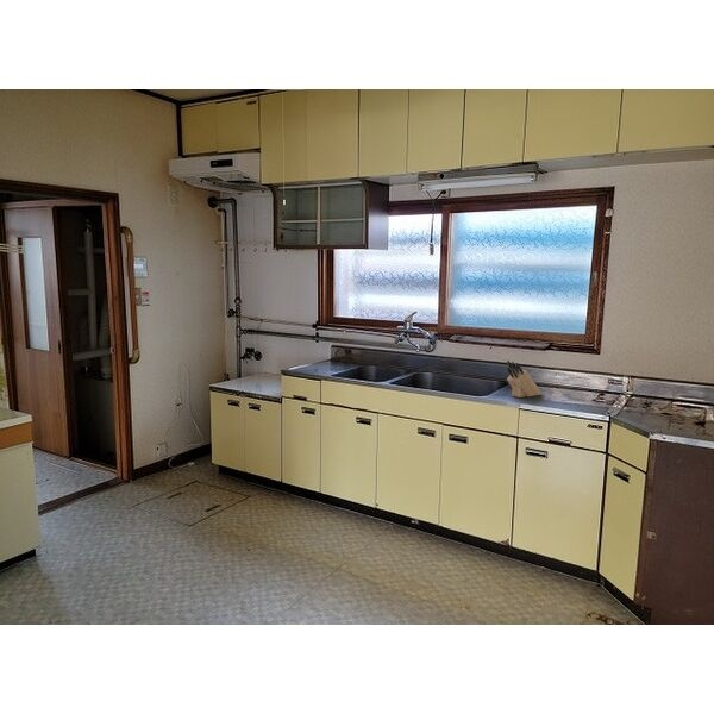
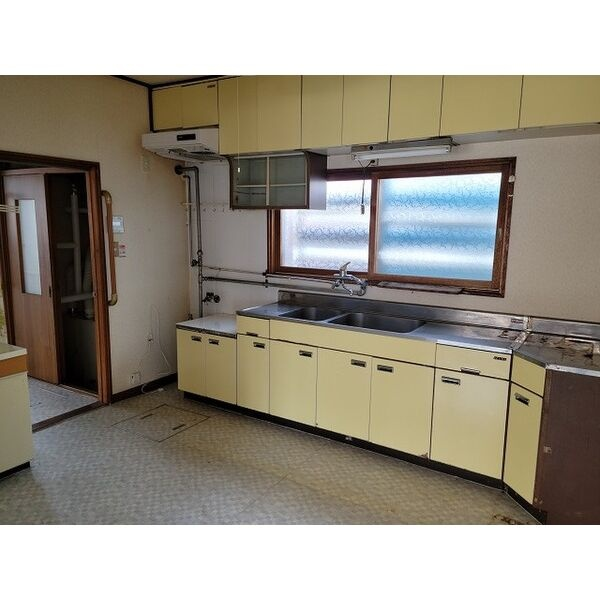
- knife block [506,359,543,399]
